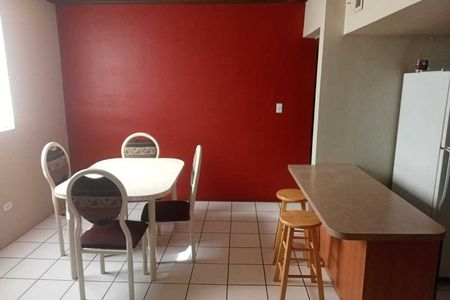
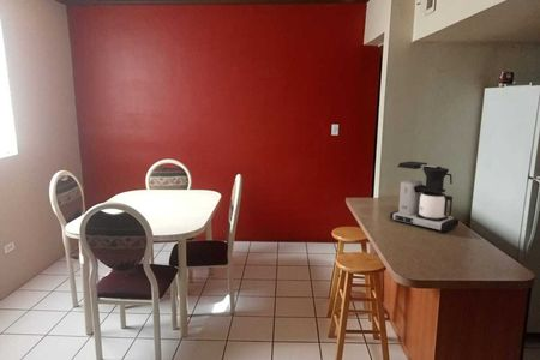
+ coffee maker [389,161,460,233]
